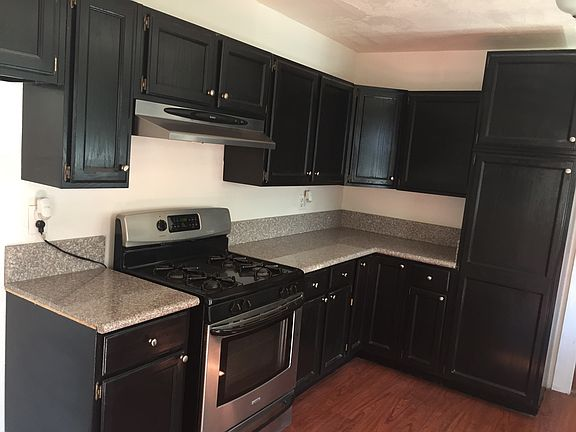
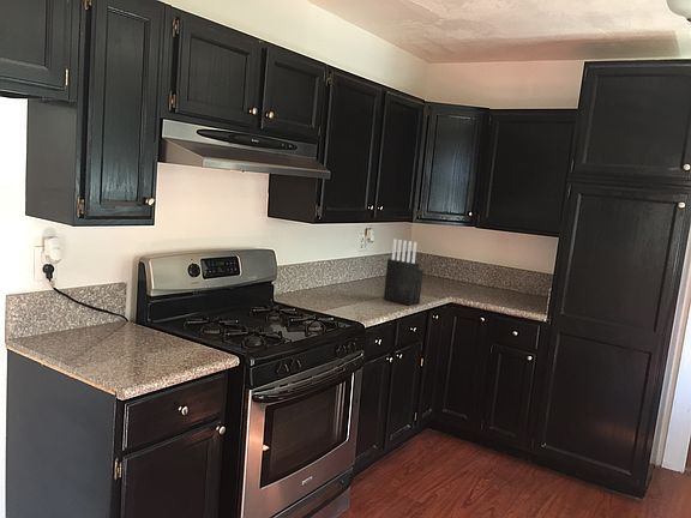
+ knife block [383,237,425,306]
